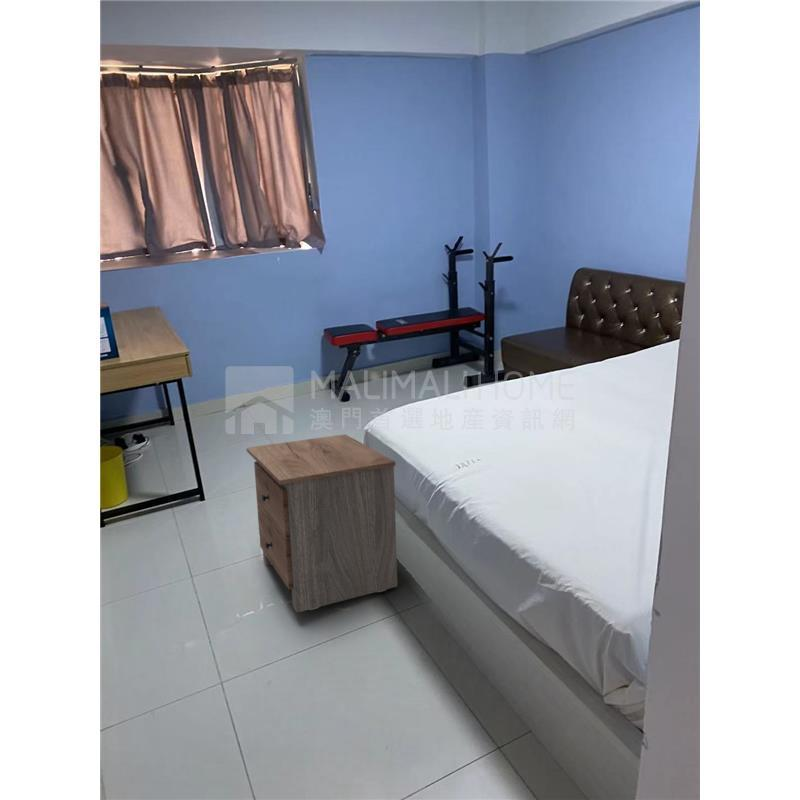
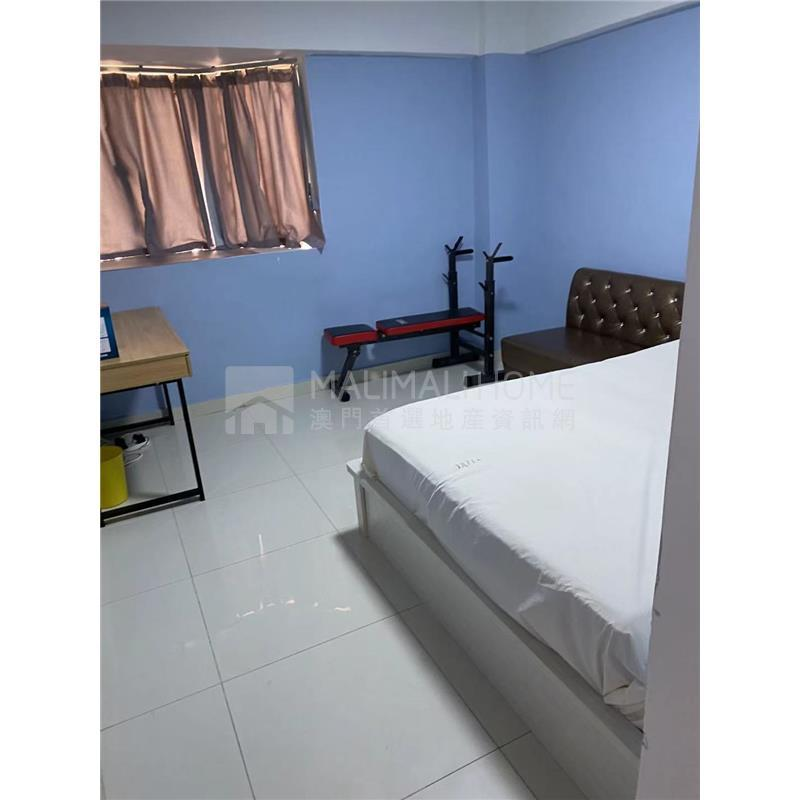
- nightstand [246,433,398,613]
